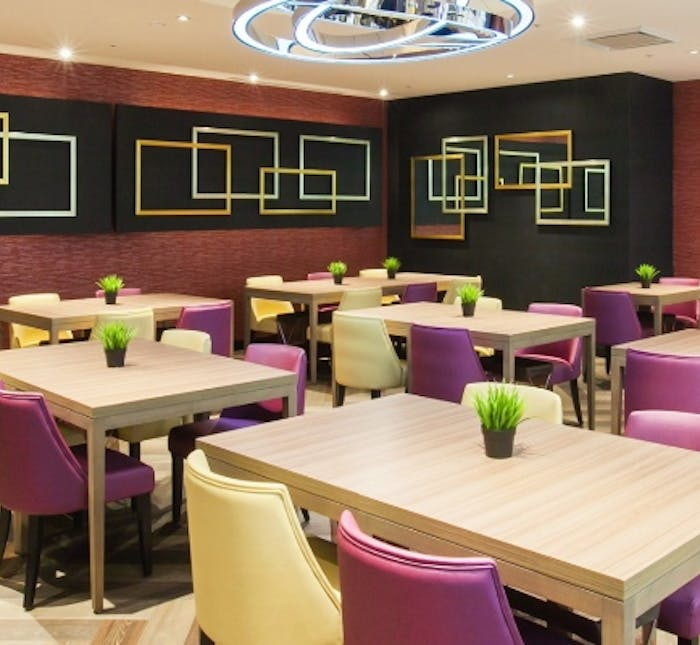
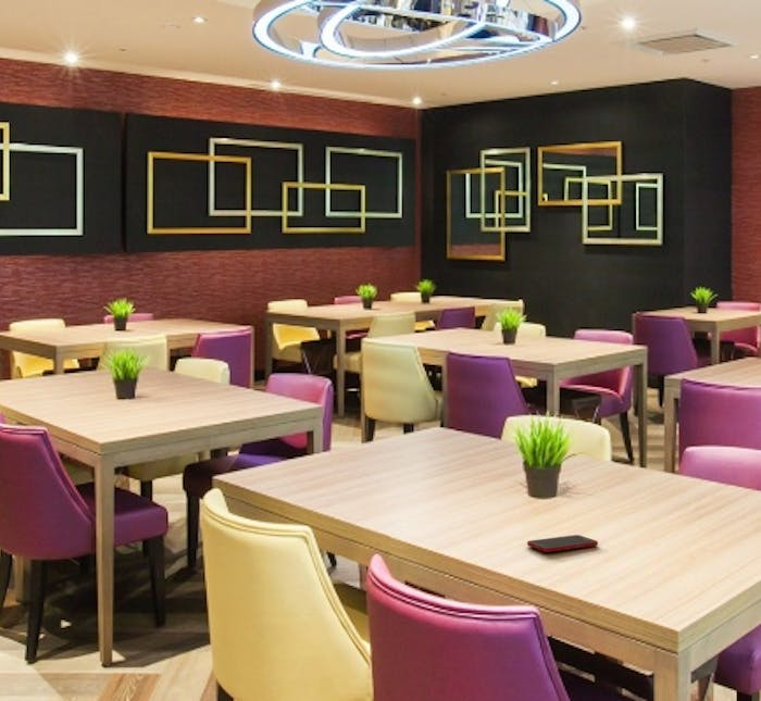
+ cell phone [526,534,599,553]
